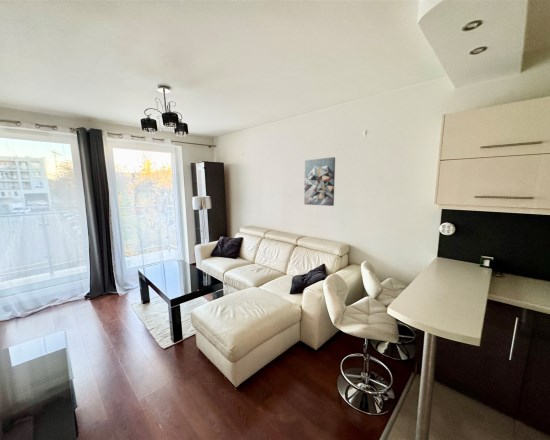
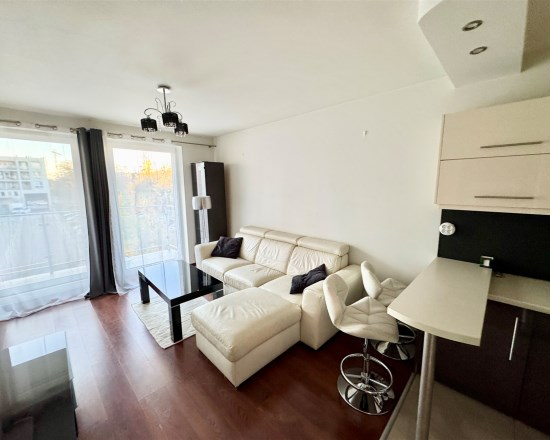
- wall art [303,156,336,207]
